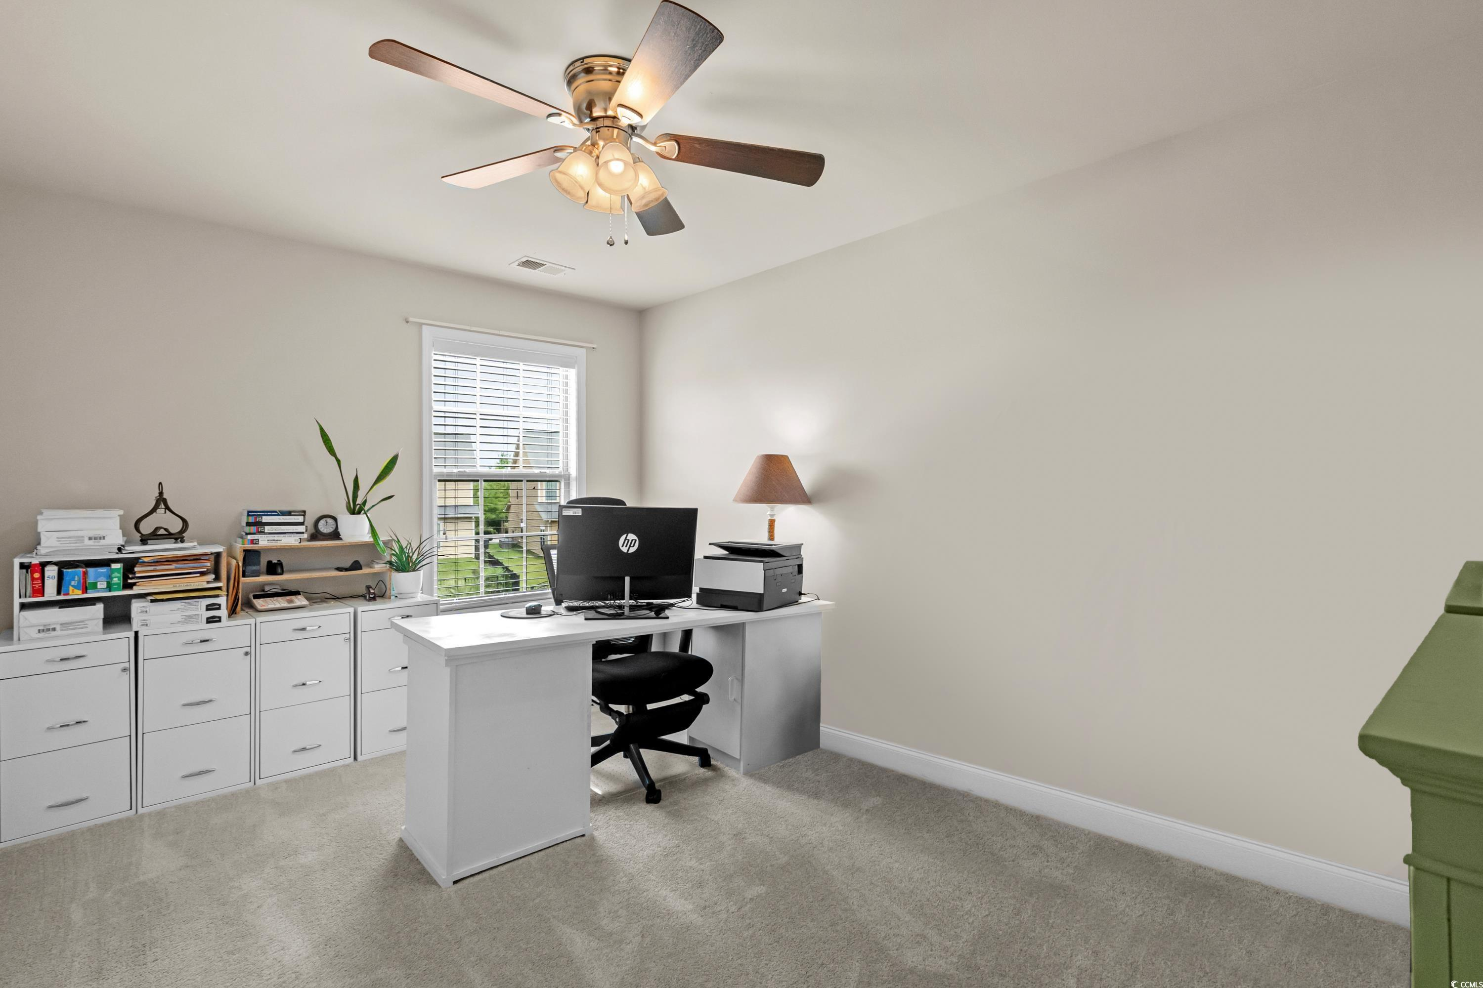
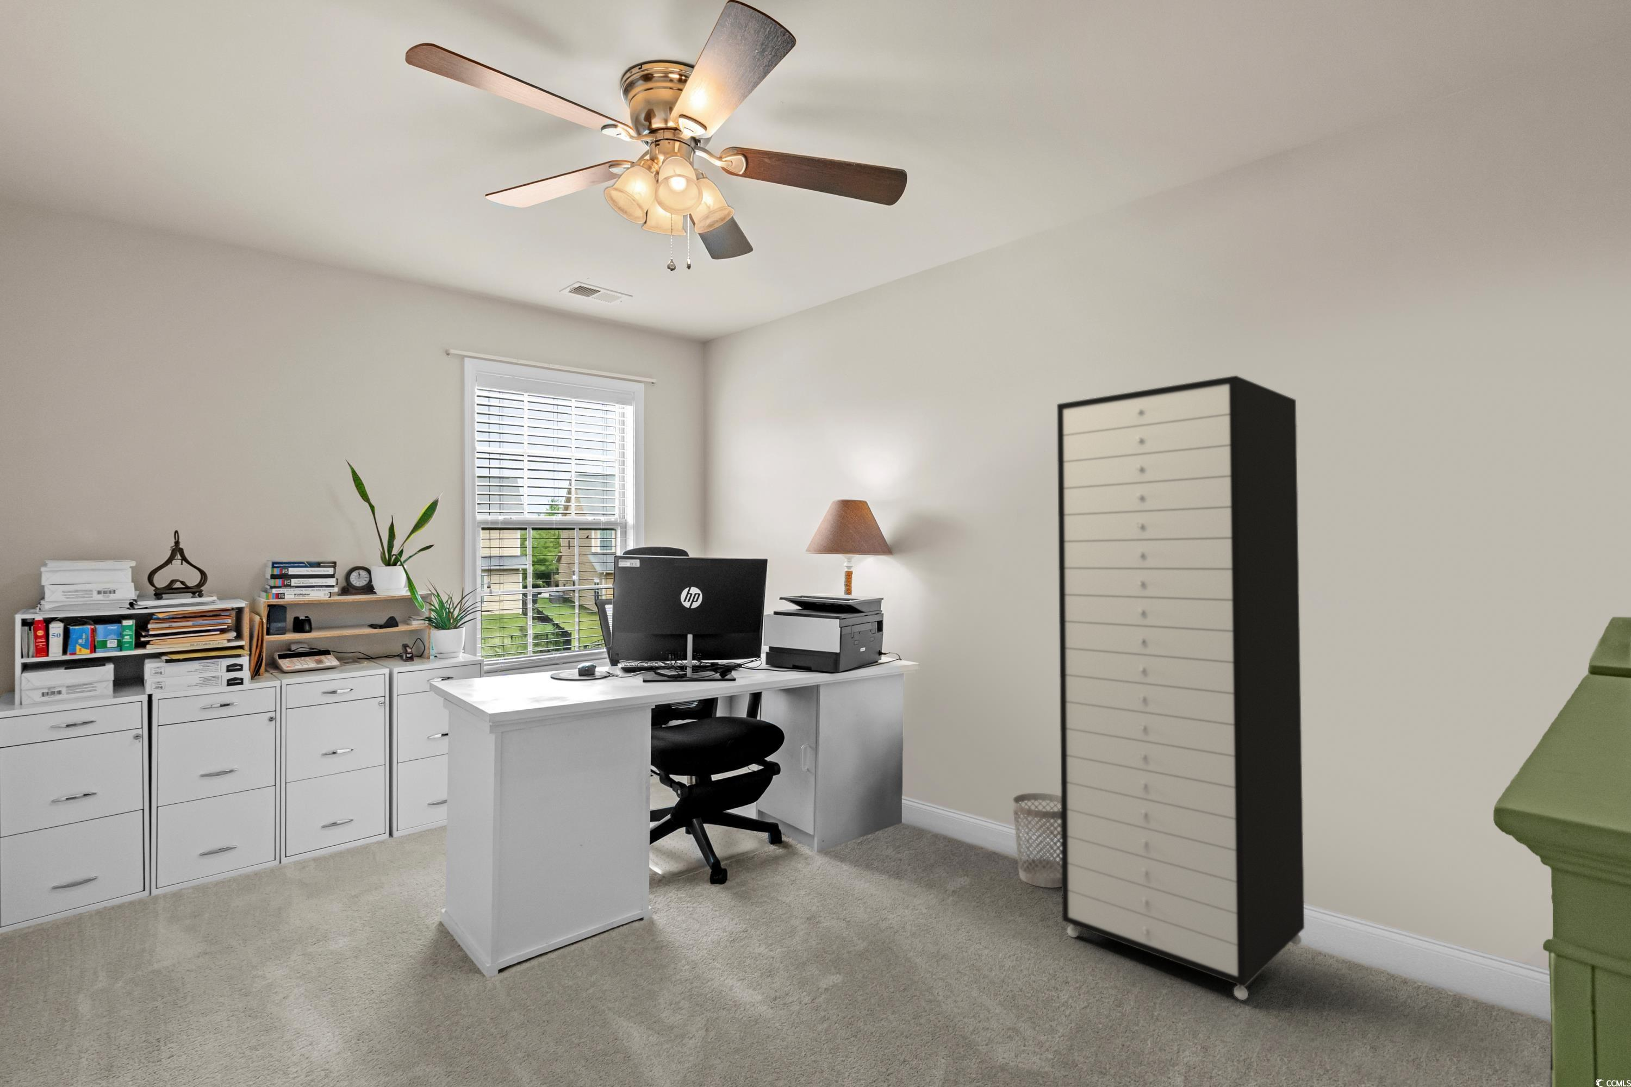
+ wastebasket [1012,792,1062,888]
+ storage cabinet [1056,375,1305,1001]
